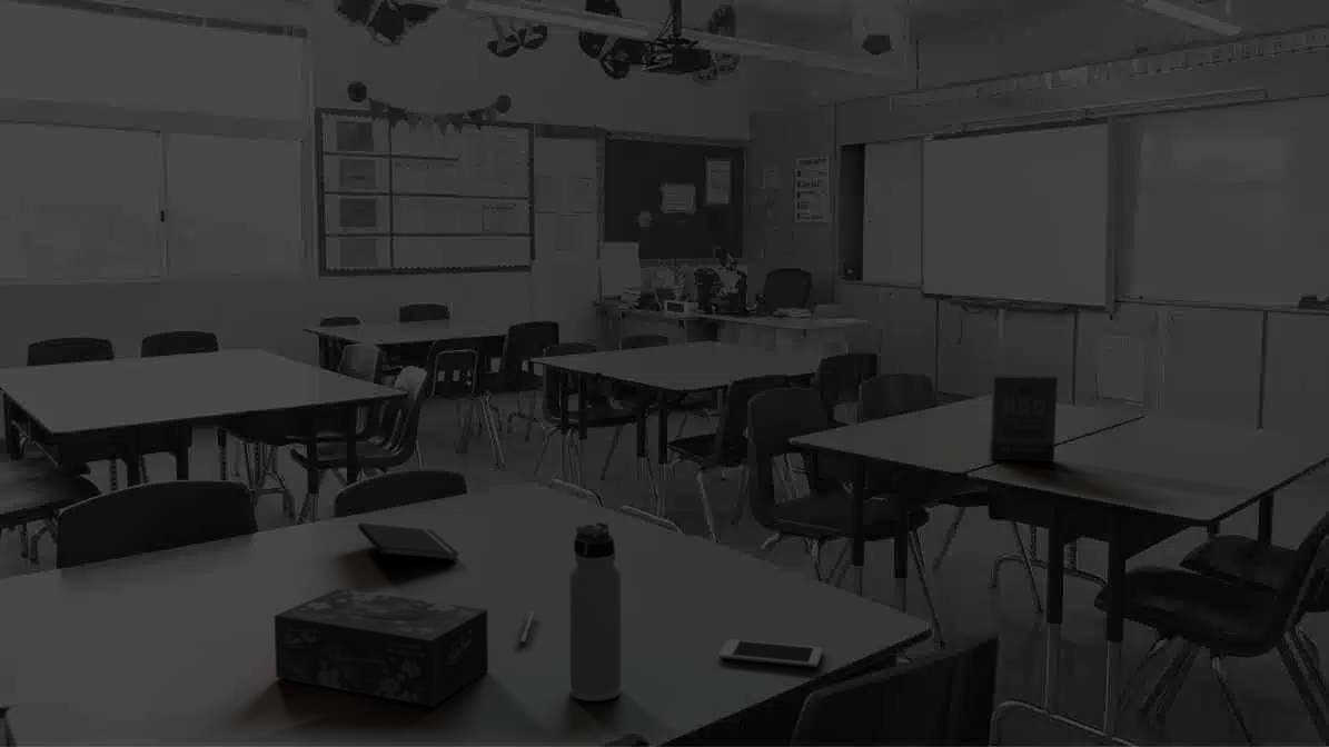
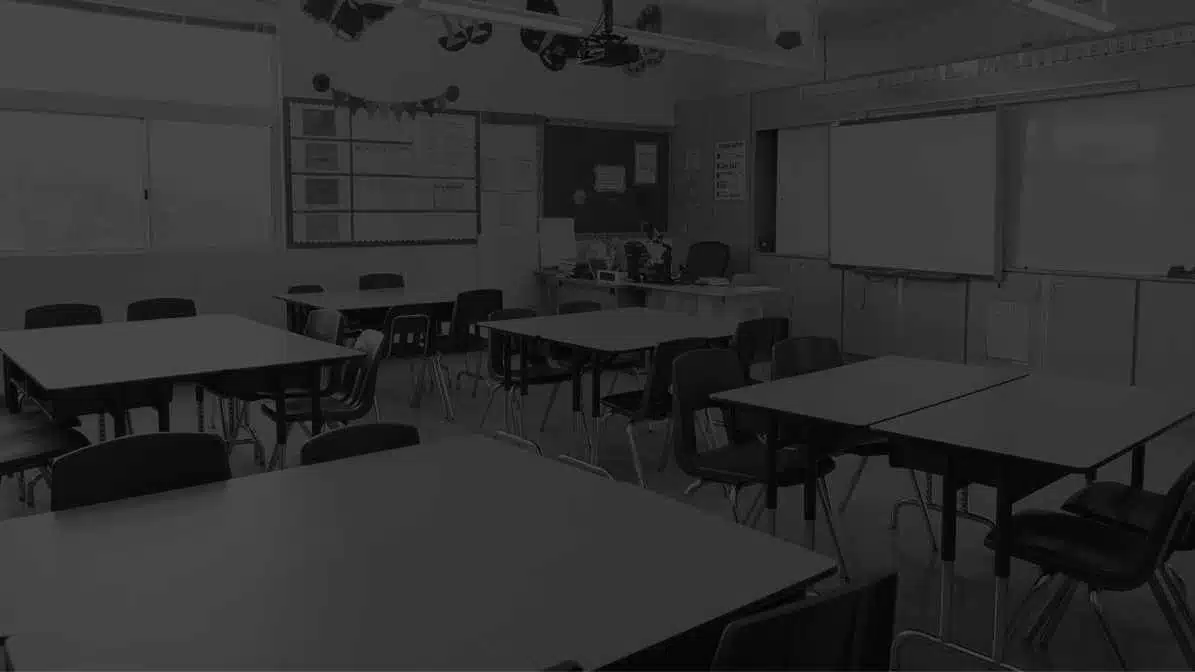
- thermos bottle [568,521,622,703]
- pen [516,610,538,645]
- product box [988,374,1059,462]
- notepad [357,522,460,571]
- tissue box [274,588,489,707]
- cell phone [718,638,823,668]
